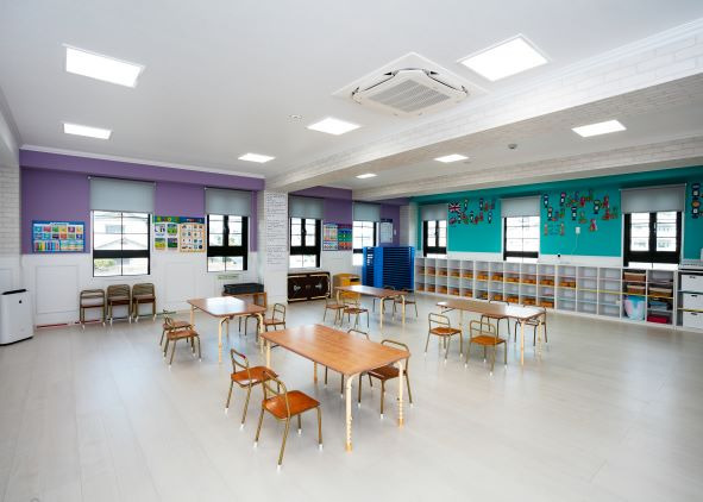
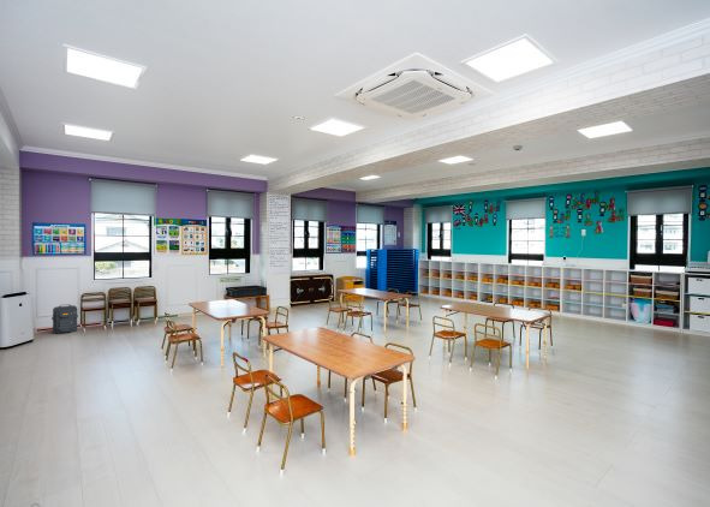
+ backpack [50,303,79,334]
